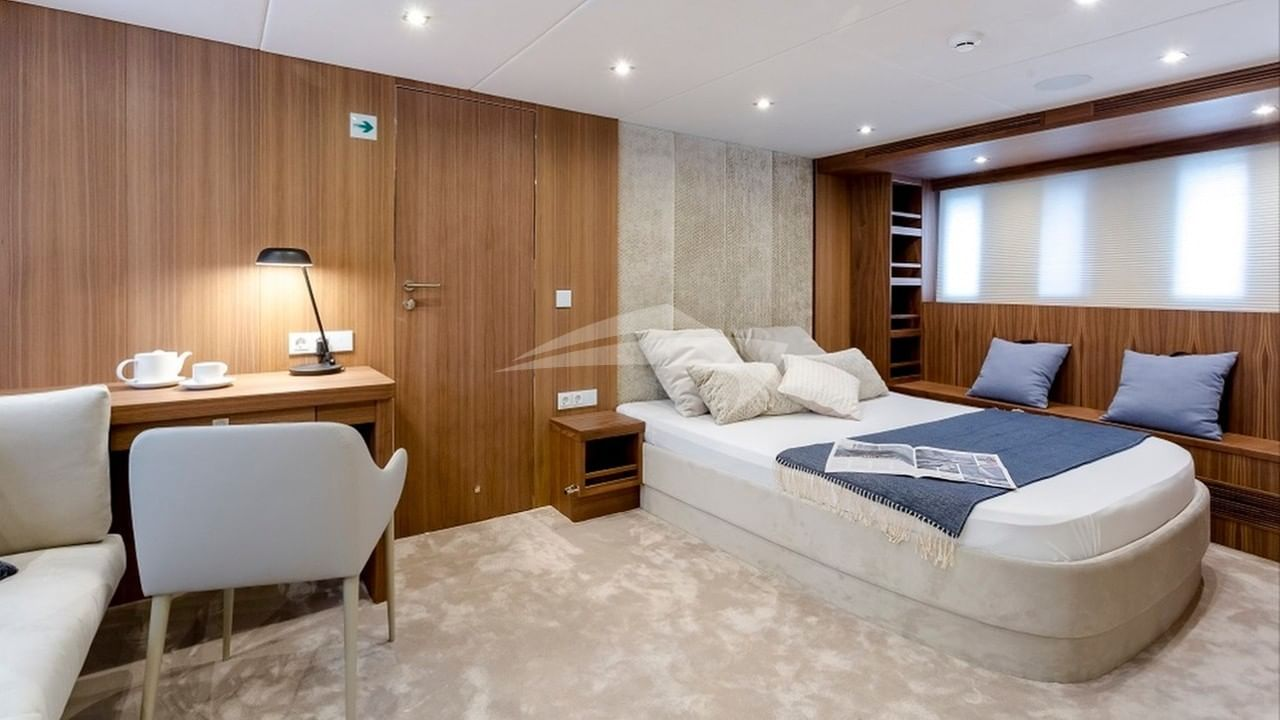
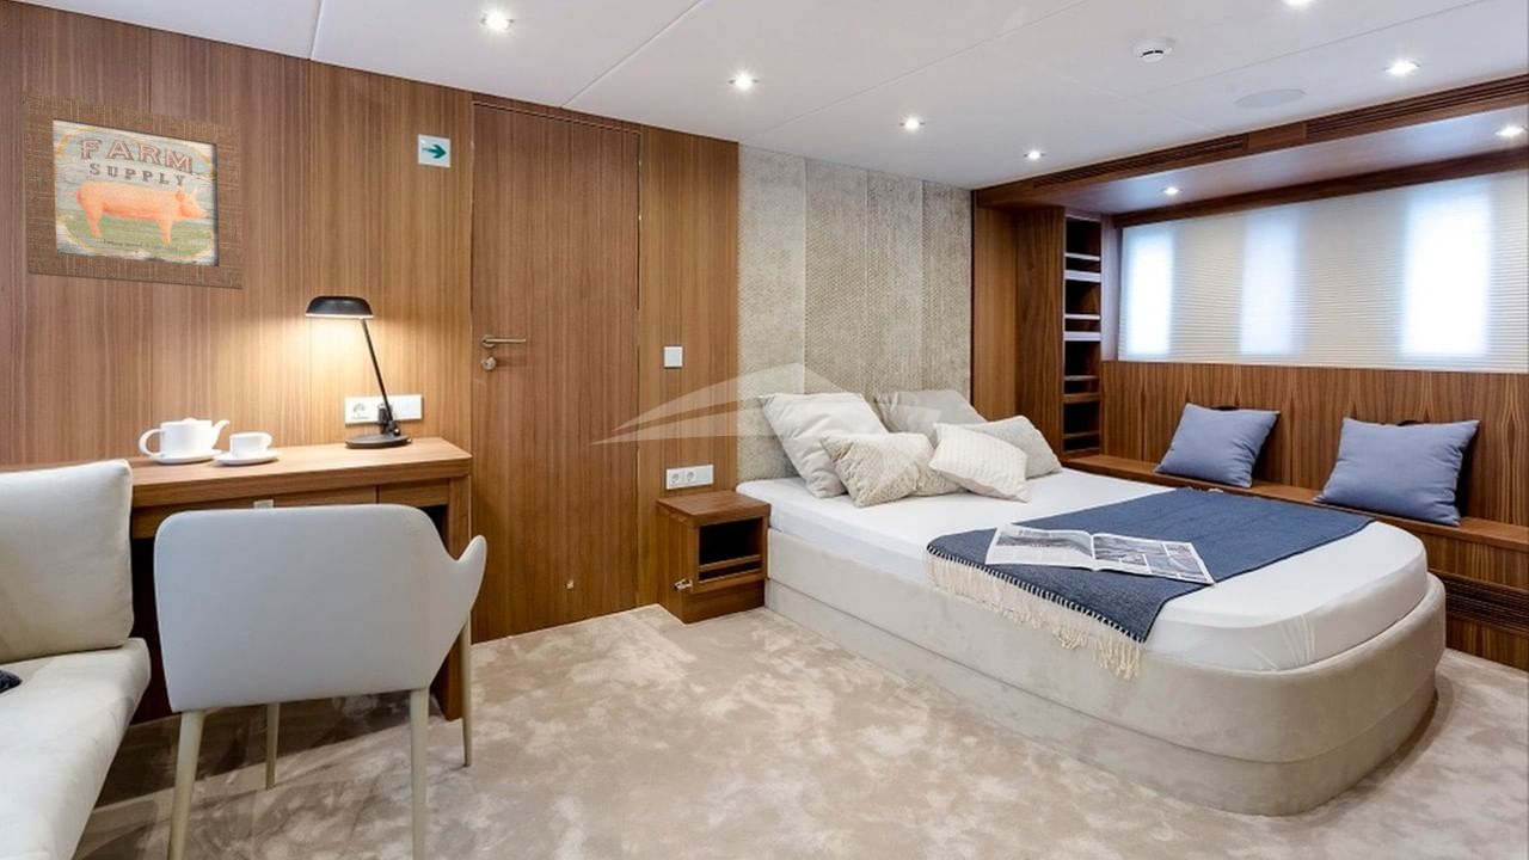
+ wall art [22,90,244,290]
